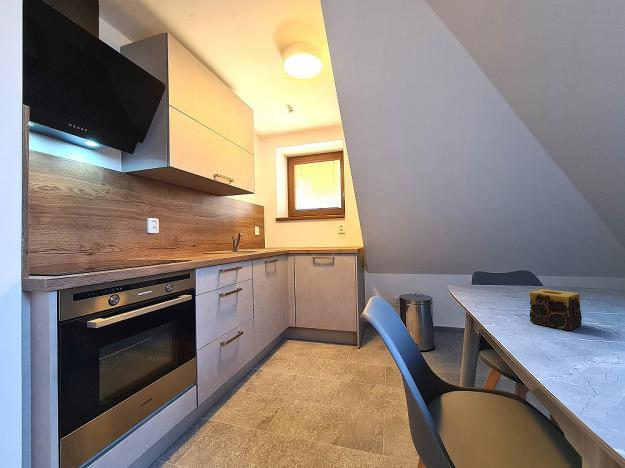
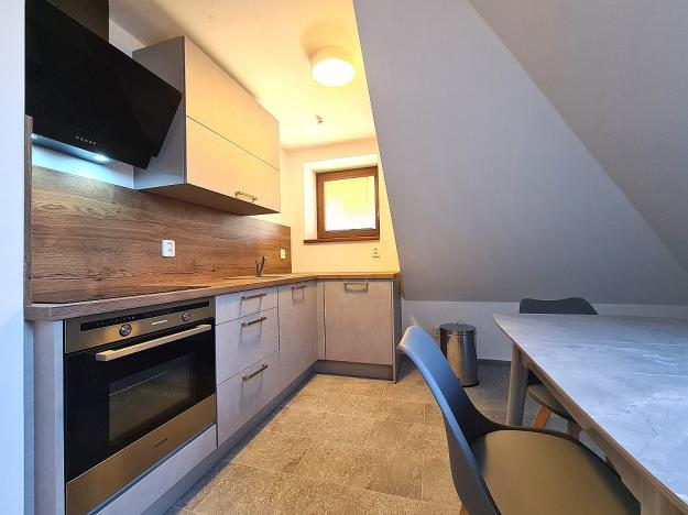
- candle [528,288,583,331]
